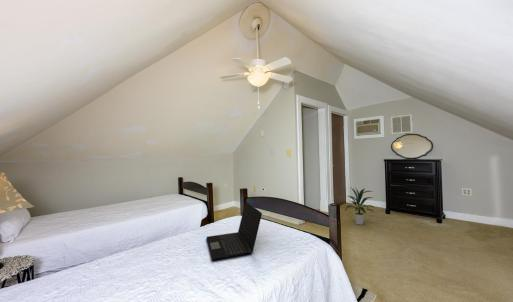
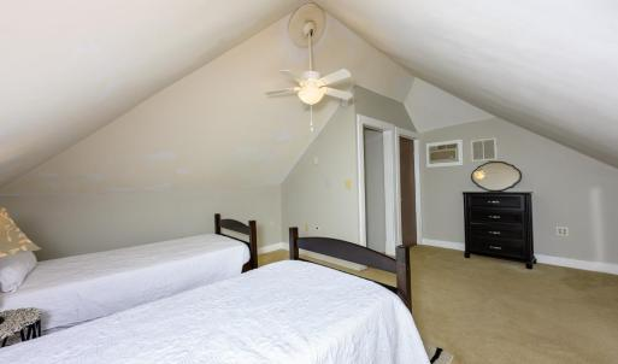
- laptop [206,201,263,262]
- indoor plant [344,186,376,226]
